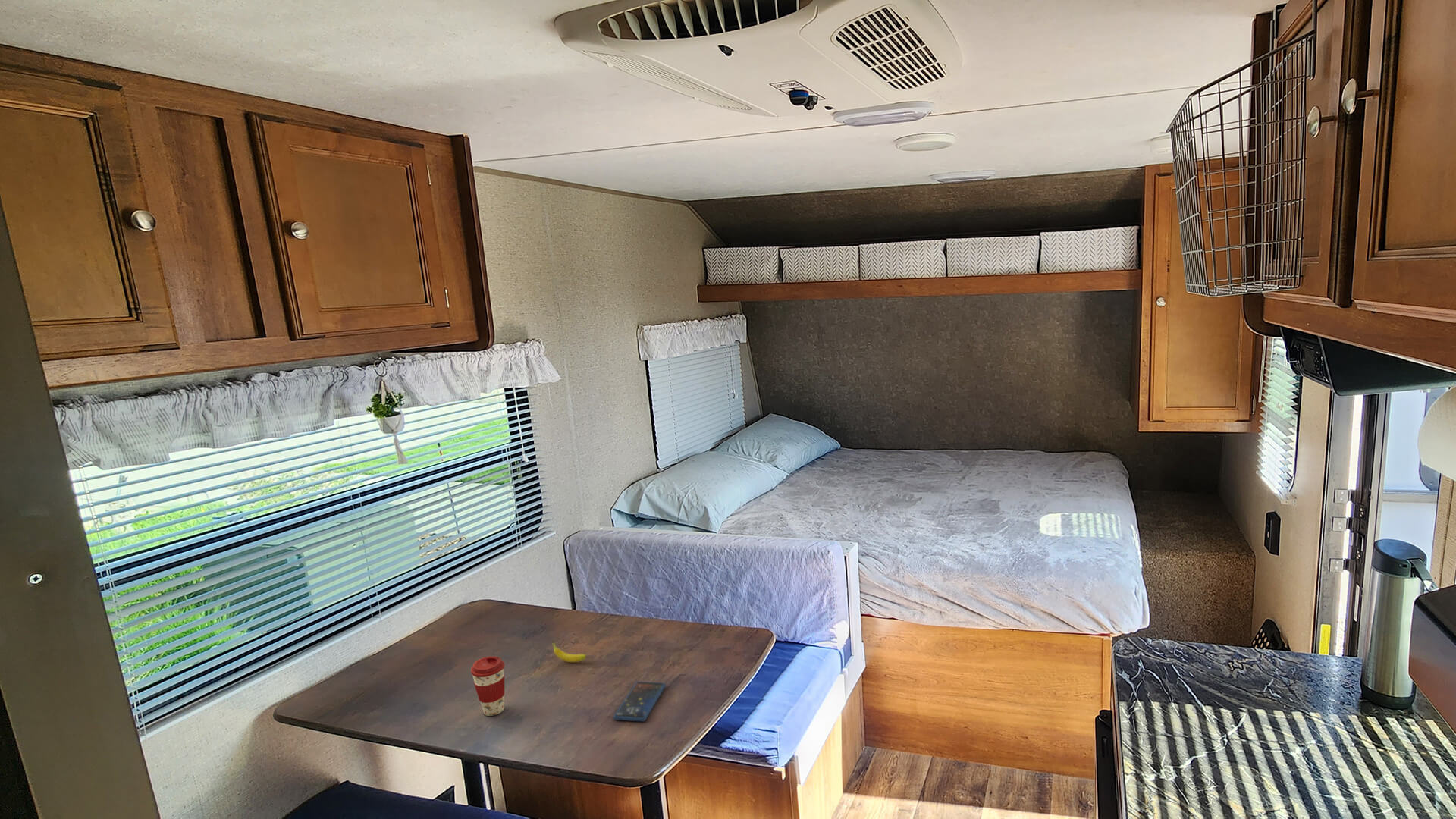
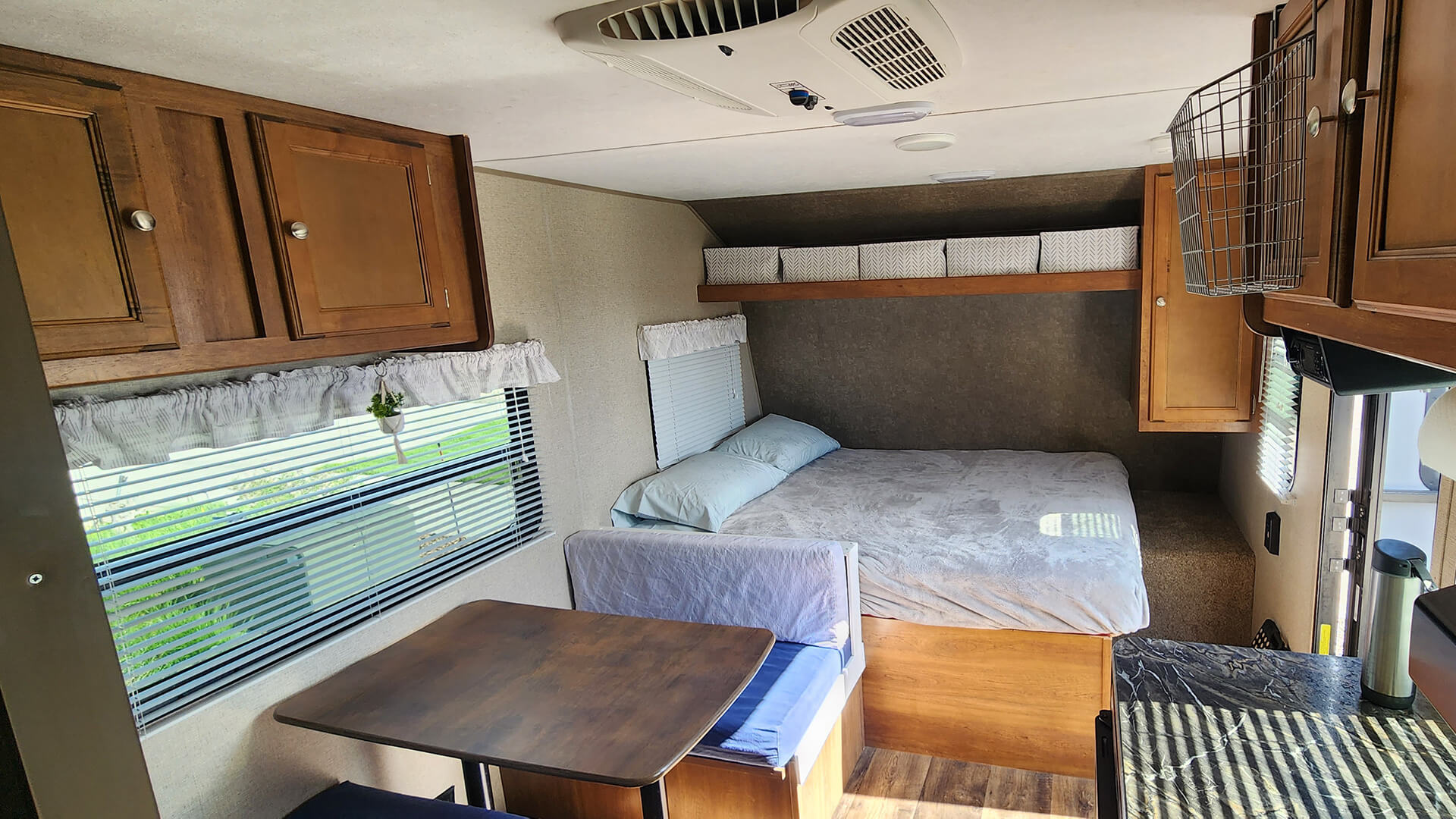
- coffee cup [470,655,505,717]
- smartphone [612,681,667,723]
- fruit [551,641,588,663]
